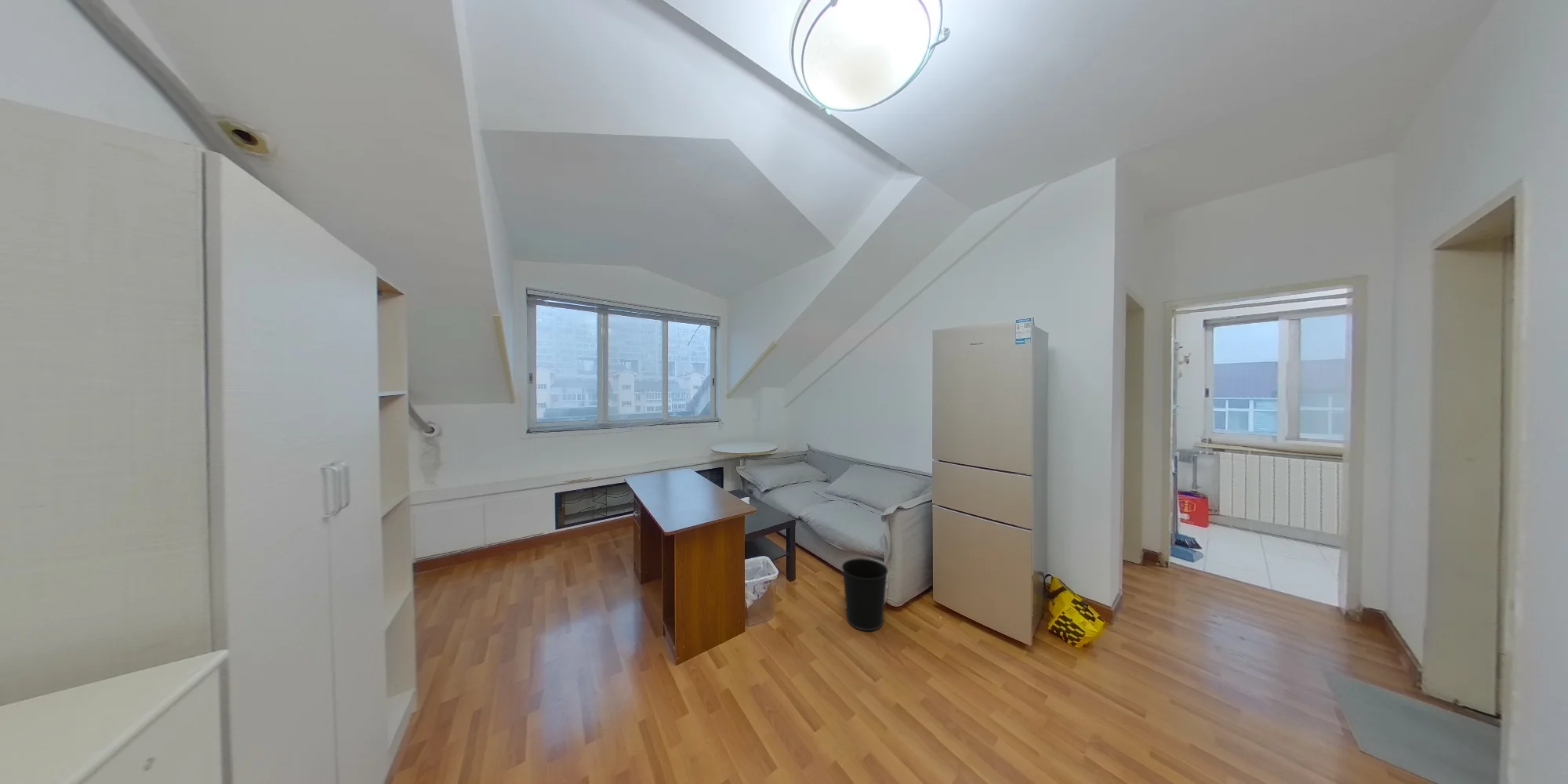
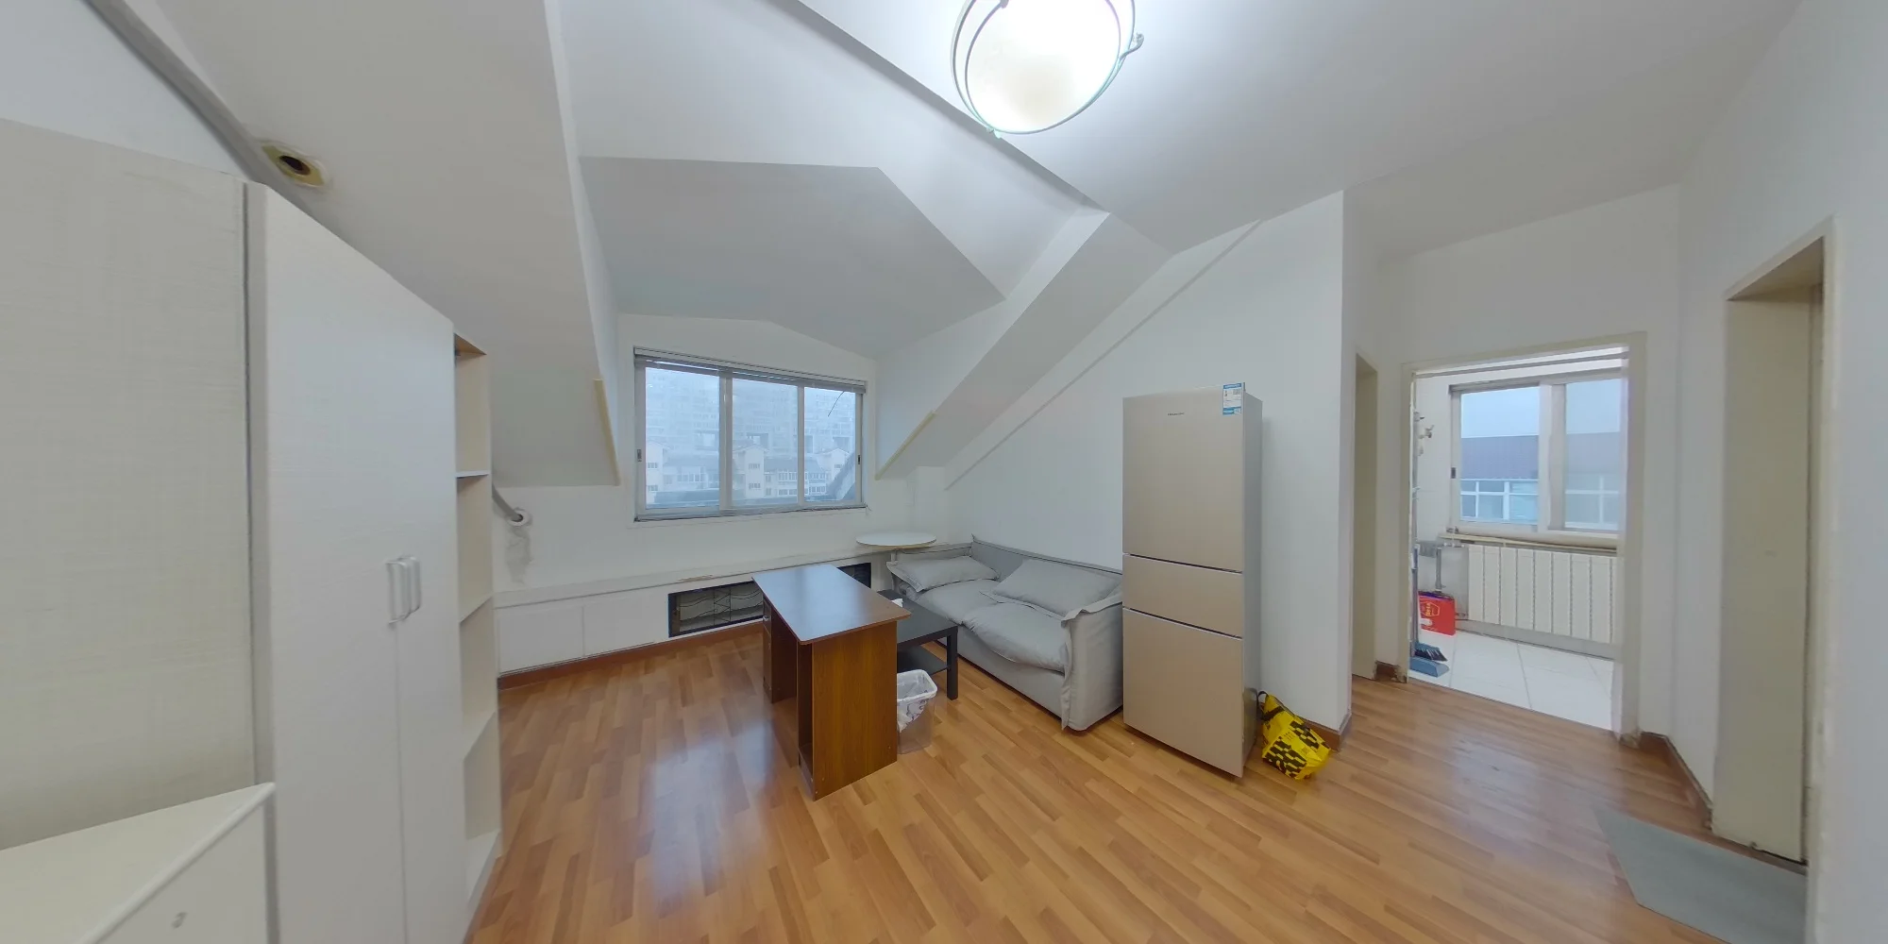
- wastebasket [841,557,889,632]
